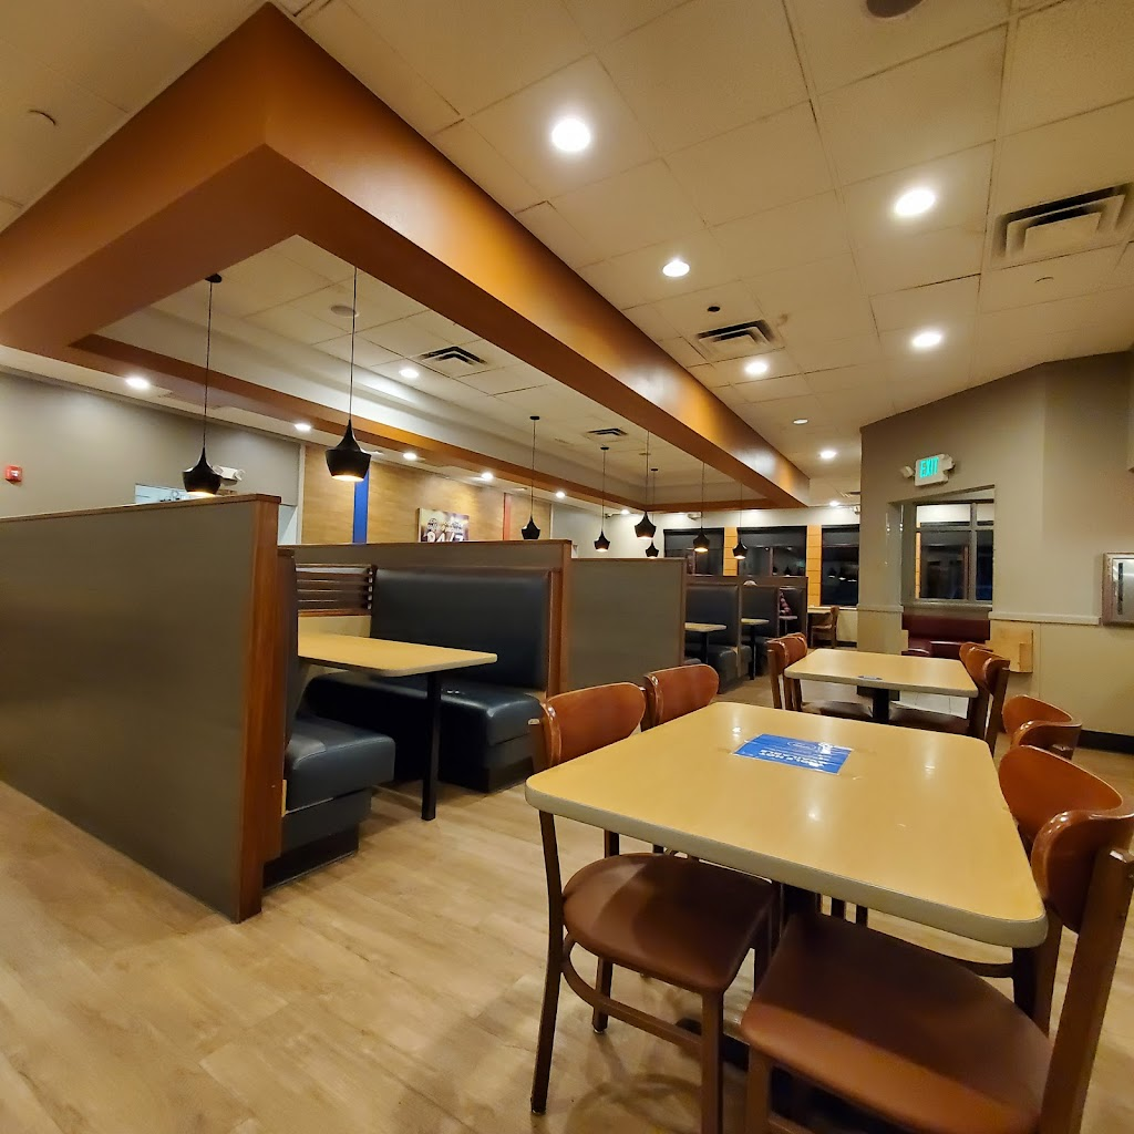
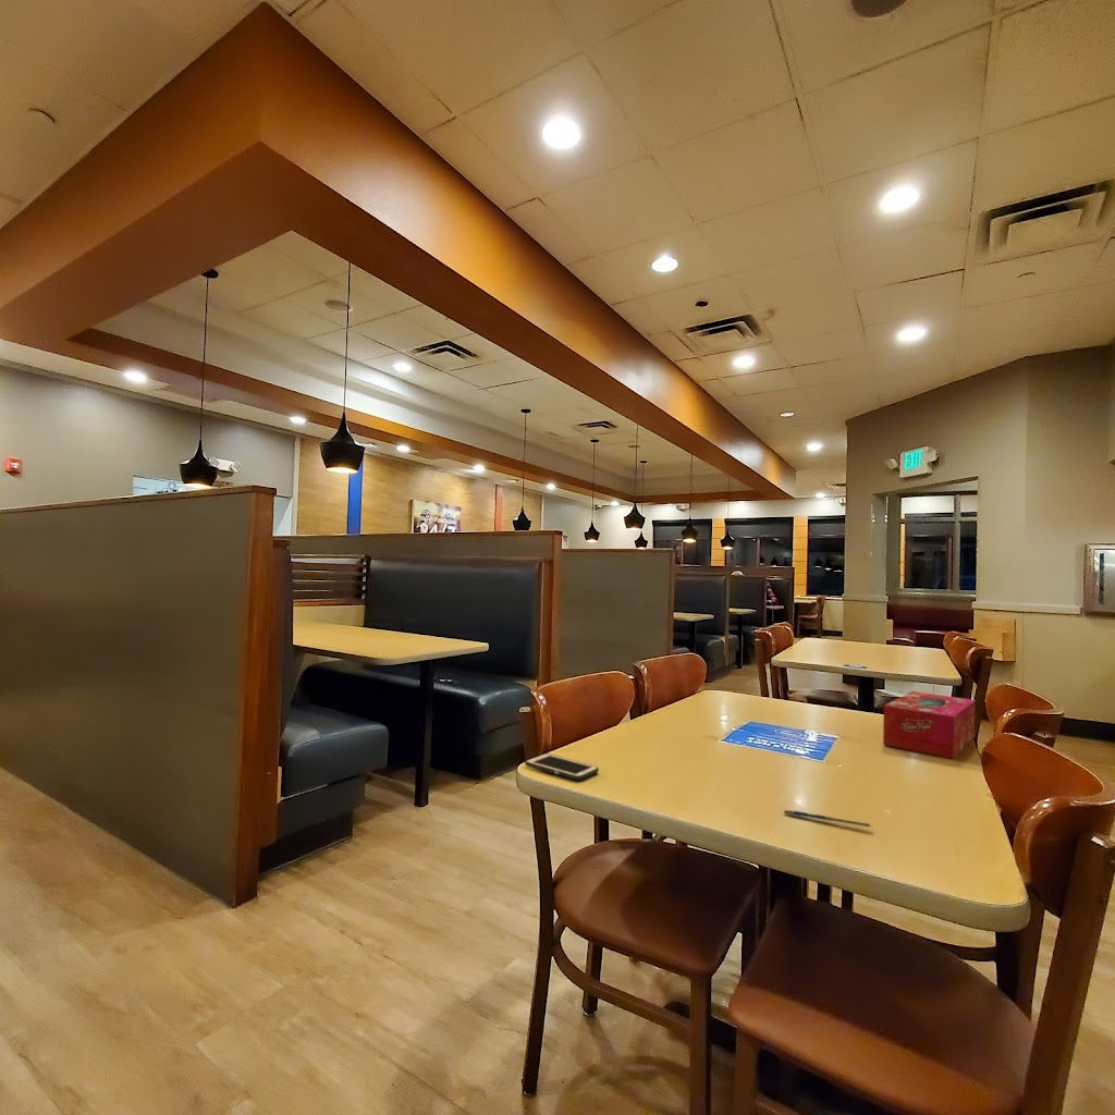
+ cell phone [524,752,600,781]
+ pen [783,809,871,829]
+ tissue box [882,690,977,760]
